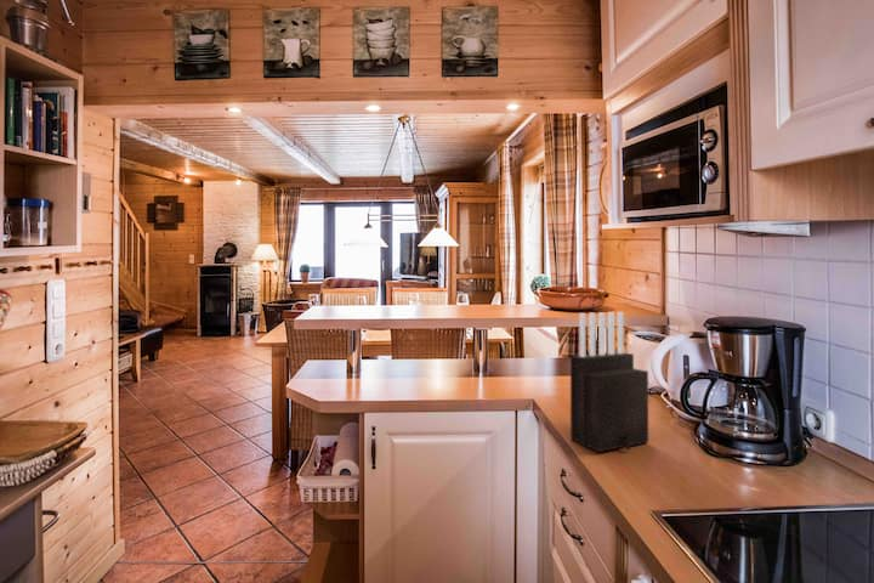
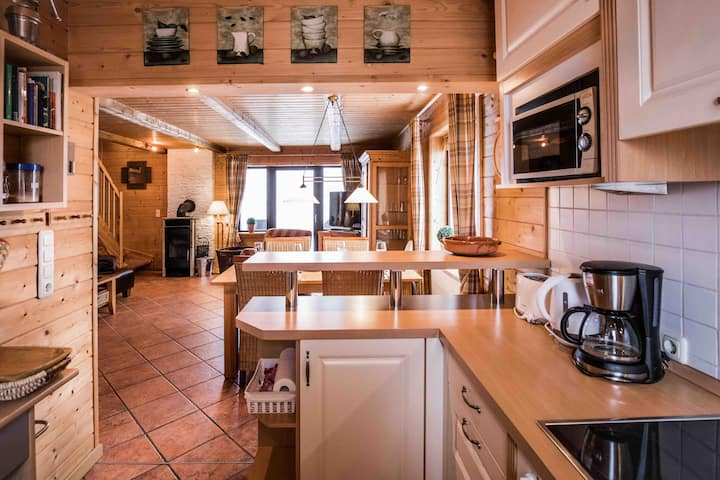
- knife block [569,311,649,453]
